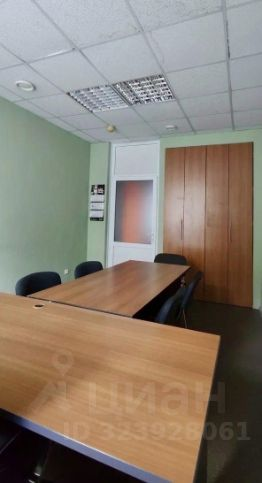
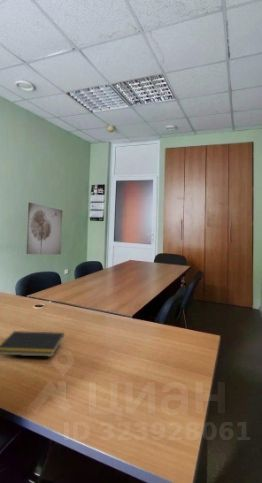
+ notepad [0,330,65,358]
+ wall art [26,201,63,255]
